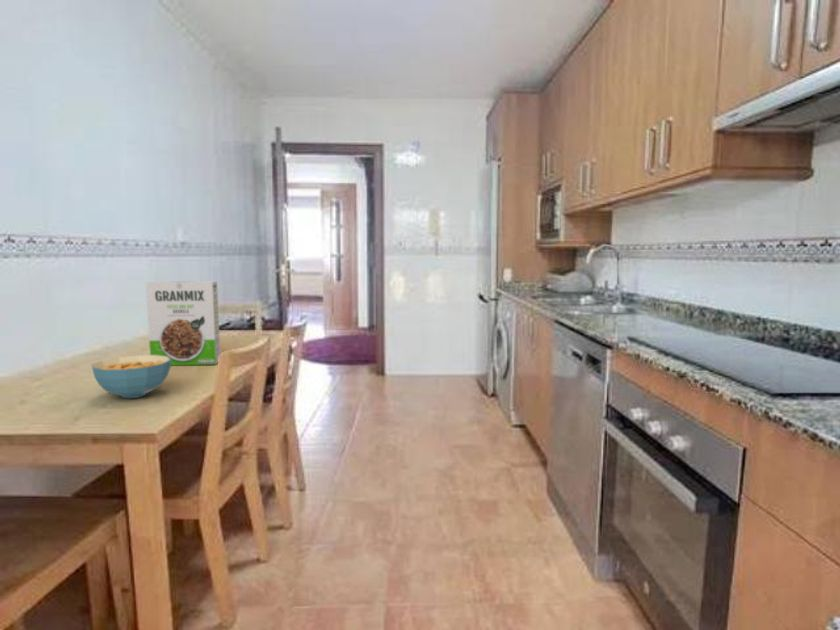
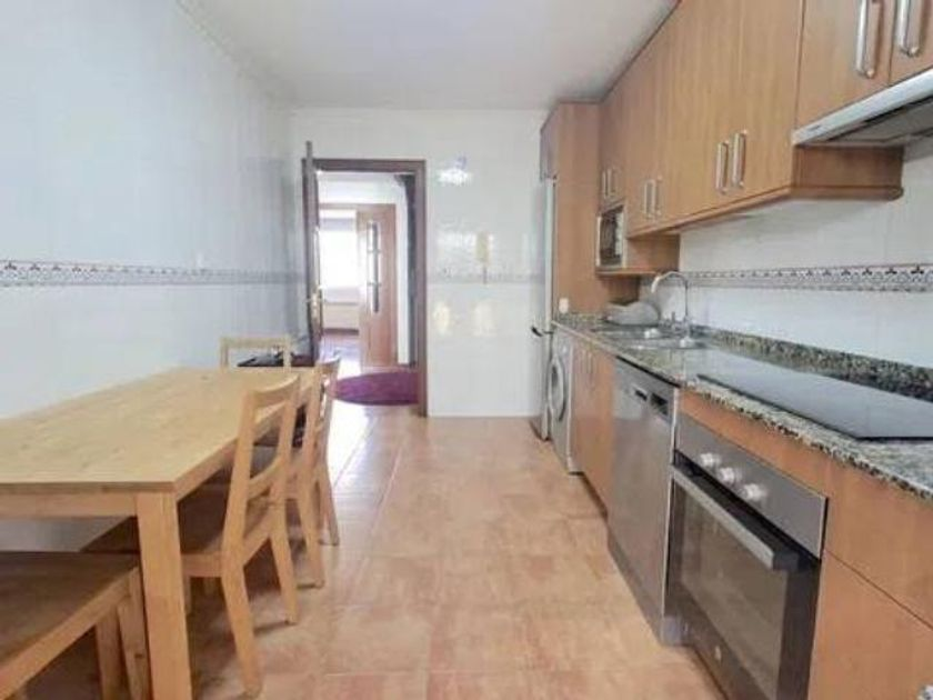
- cereal box [145,280,221,366]
- cereal bowl [91,354,172,399]
